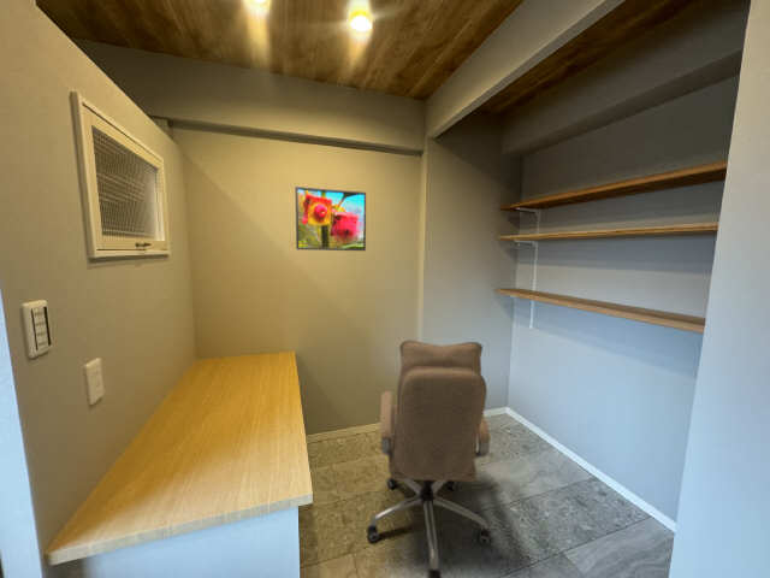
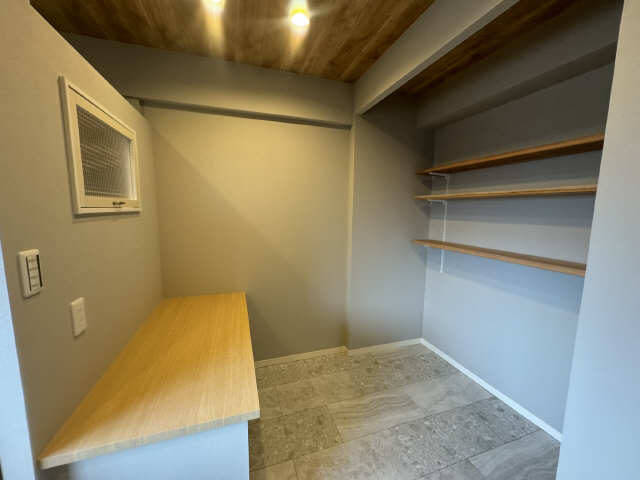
- office chair [366,340,492,578]
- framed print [294,185,367,252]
